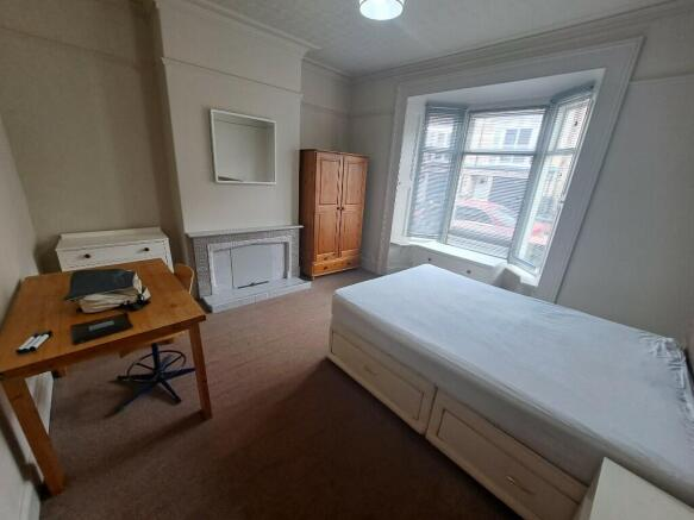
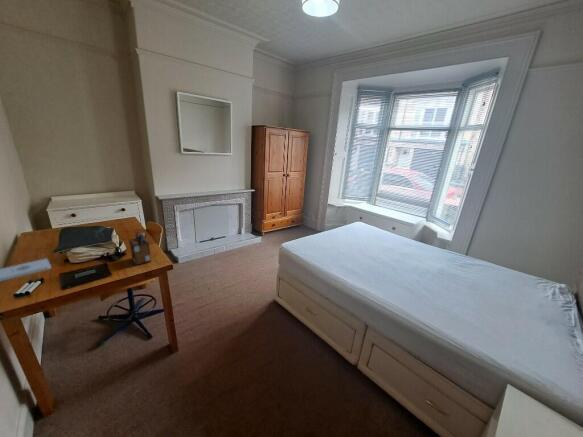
+ desk organizer [128,230,152,266]
+ notepad [0,257,52,283]
